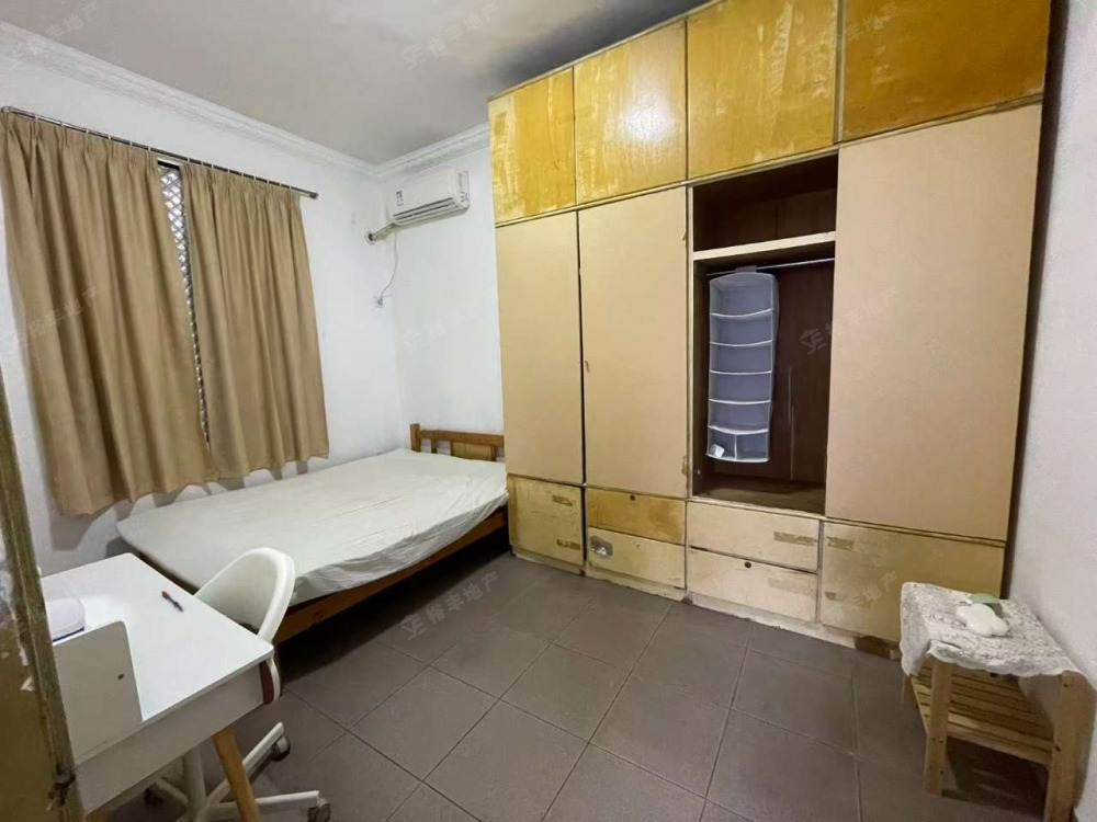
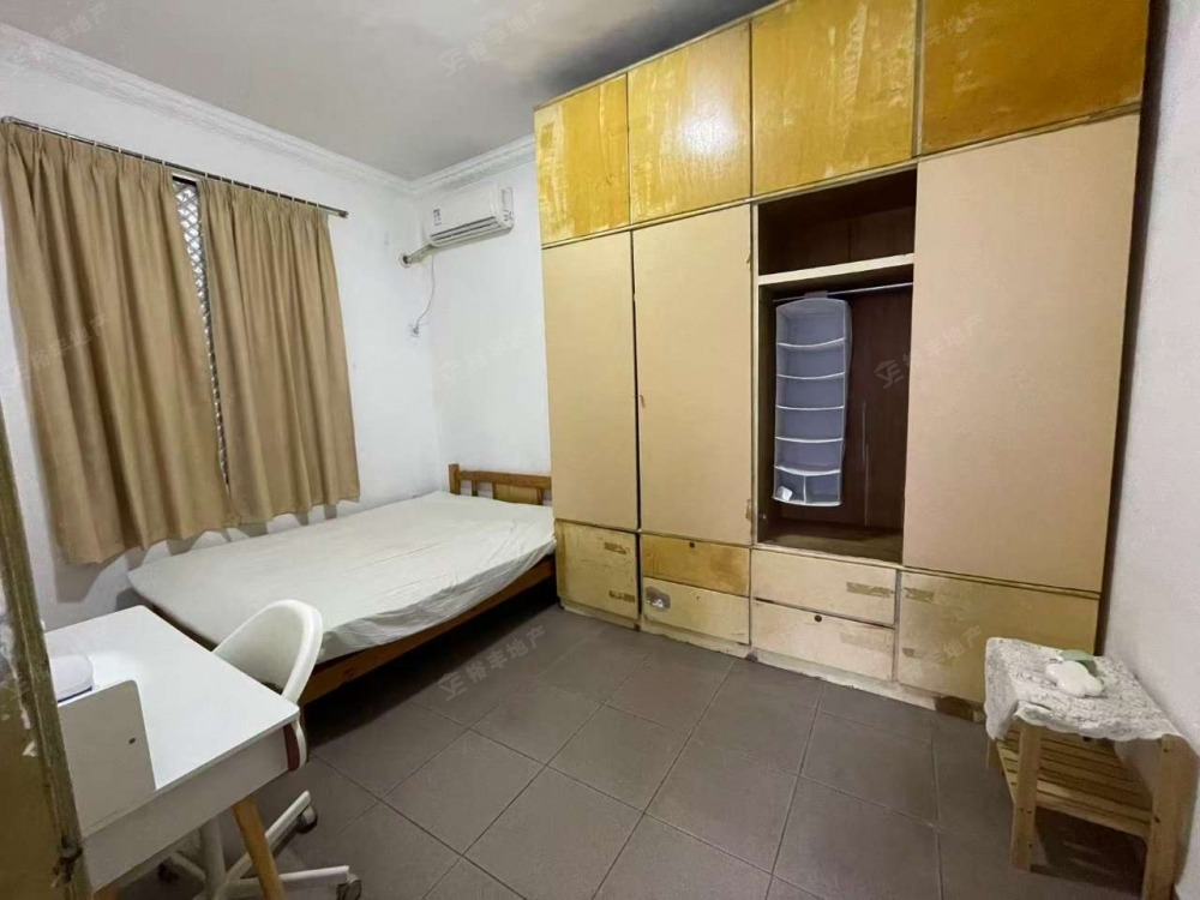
- pen [160,590,185,610]
